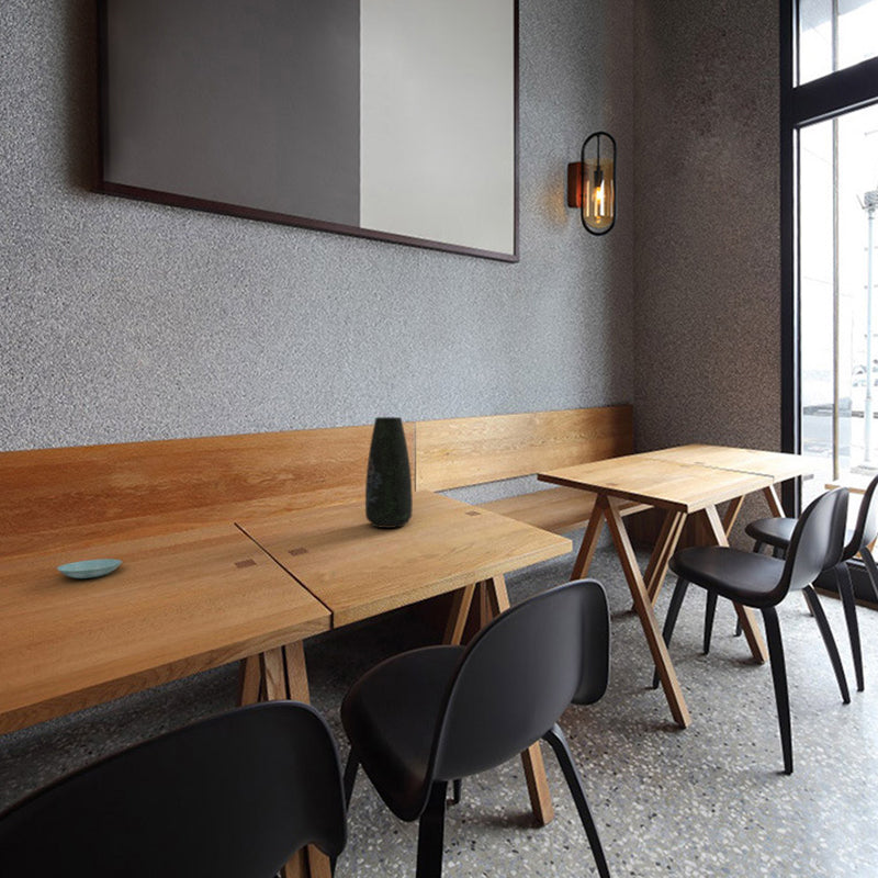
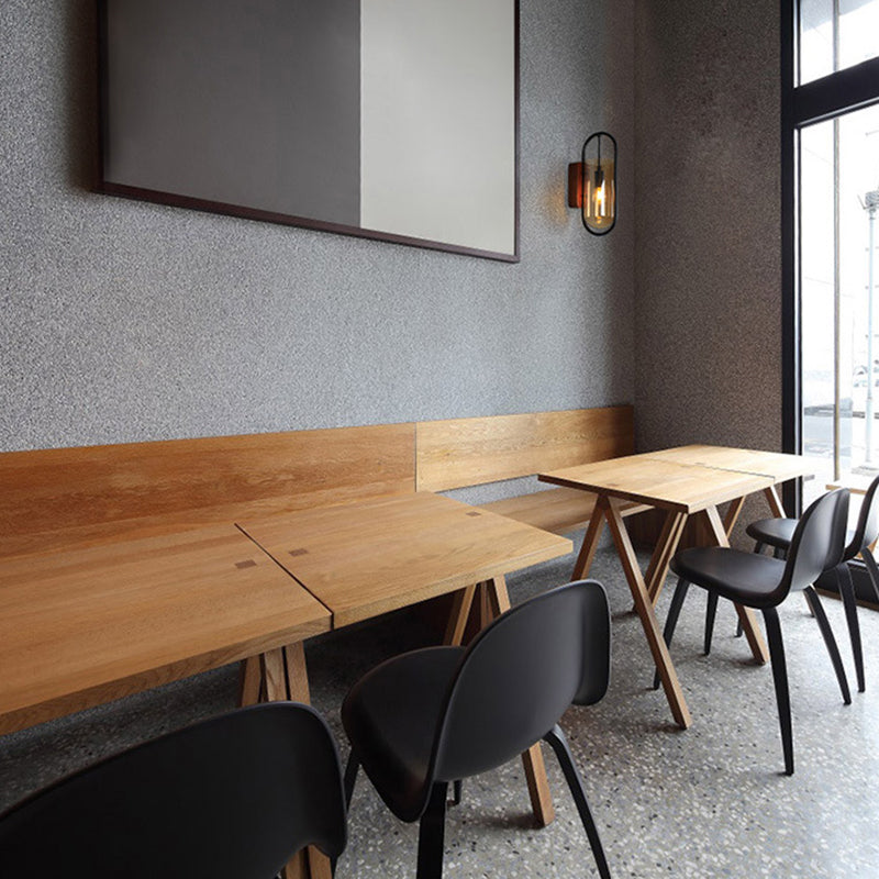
- saucer [56,558,123,579]
- vase [364,416,414,529]
